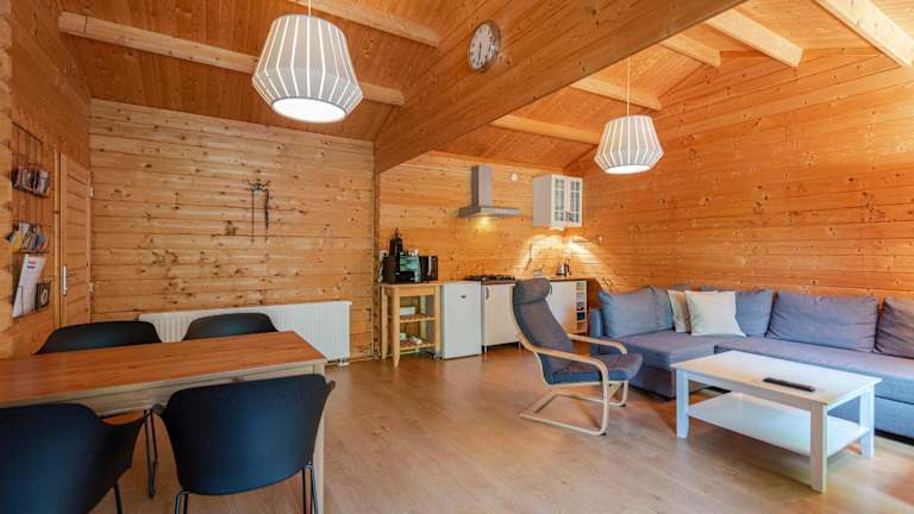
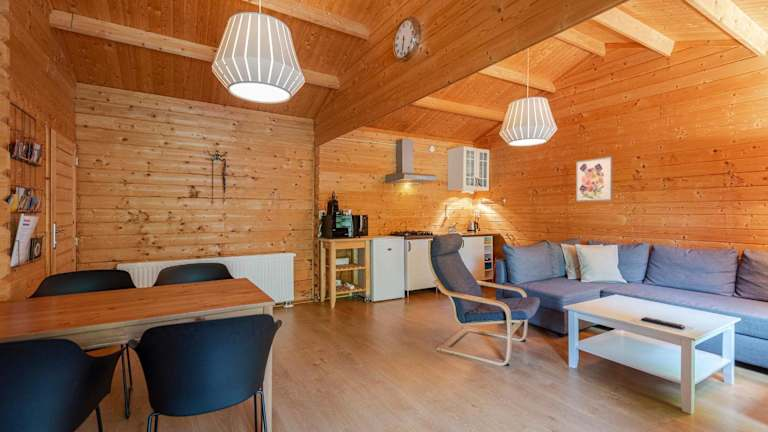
+ wall art [575,156,614,203]
